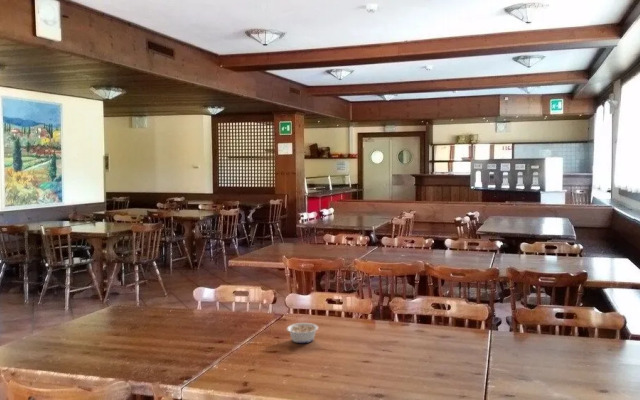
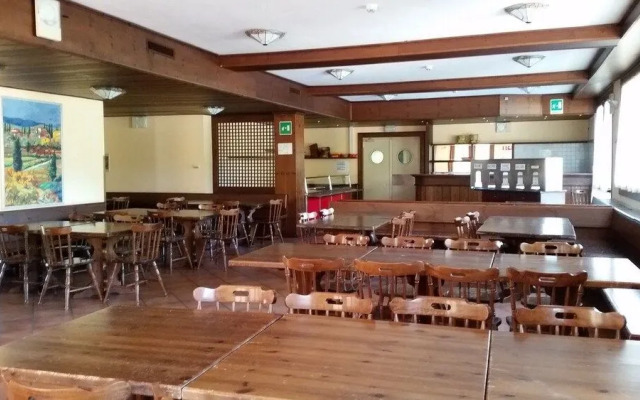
- legume [285,322,319,344]
